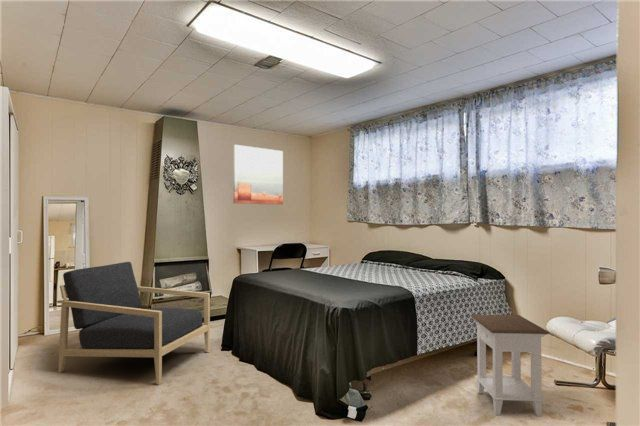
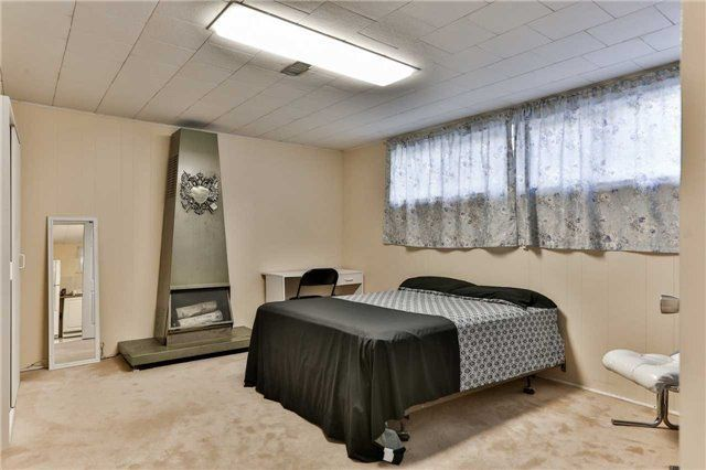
- wall art [233,144,284,206]
- armchair [57,261,211,386]
- nightstand [470,314,551,418]
